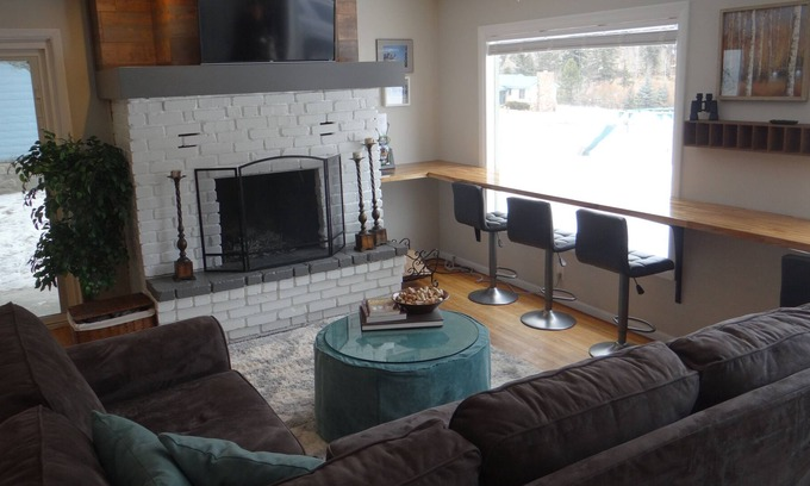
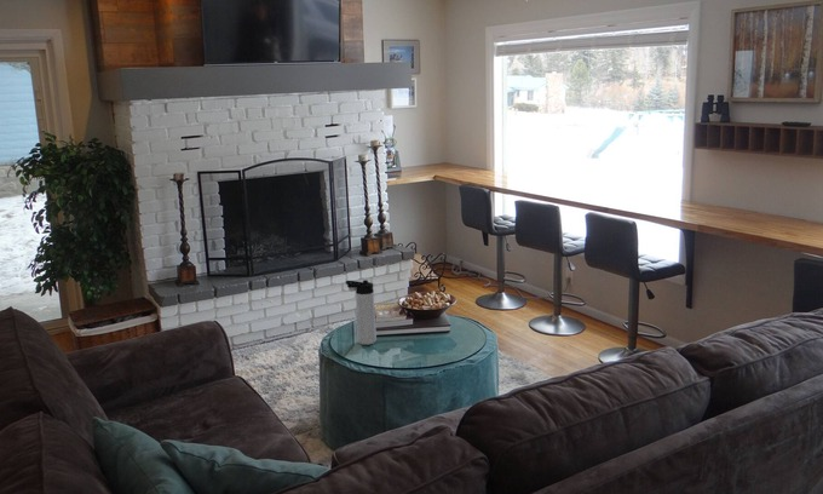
+ thermos bottle [345,278,378,346]
